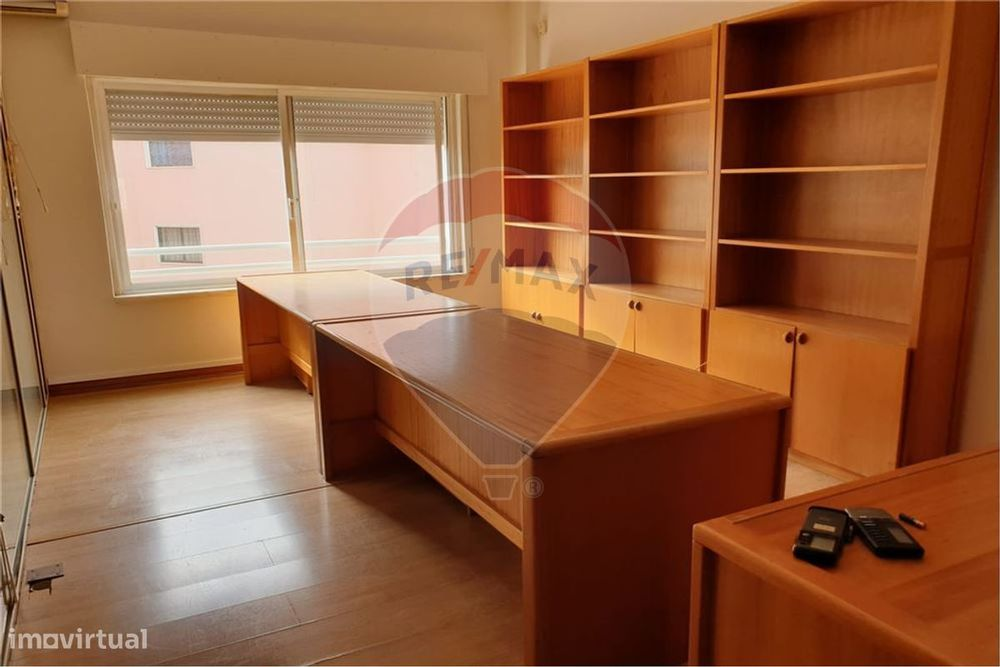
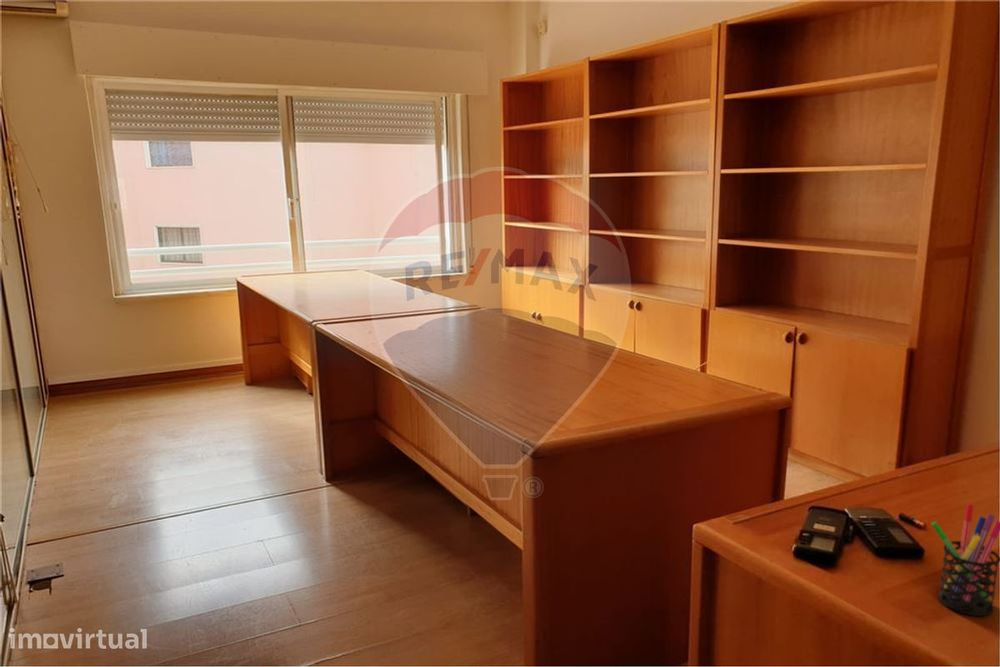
+ pen holder [930,503,1000,617]
